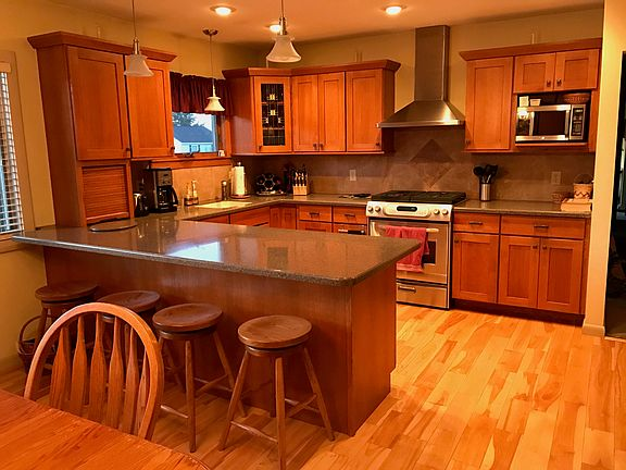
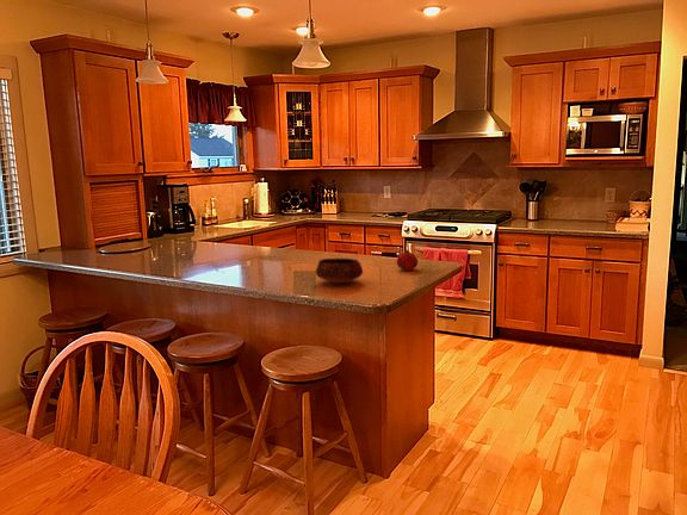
+ fruit [396,248,419,272]
+ bowl [315,258,364,285]
